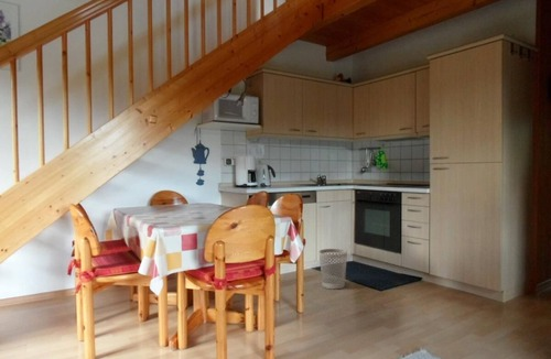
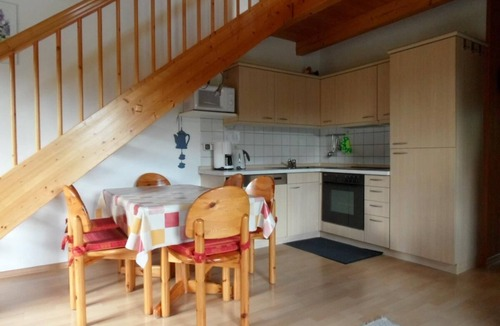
- wastebasket [318,248,348,290]
